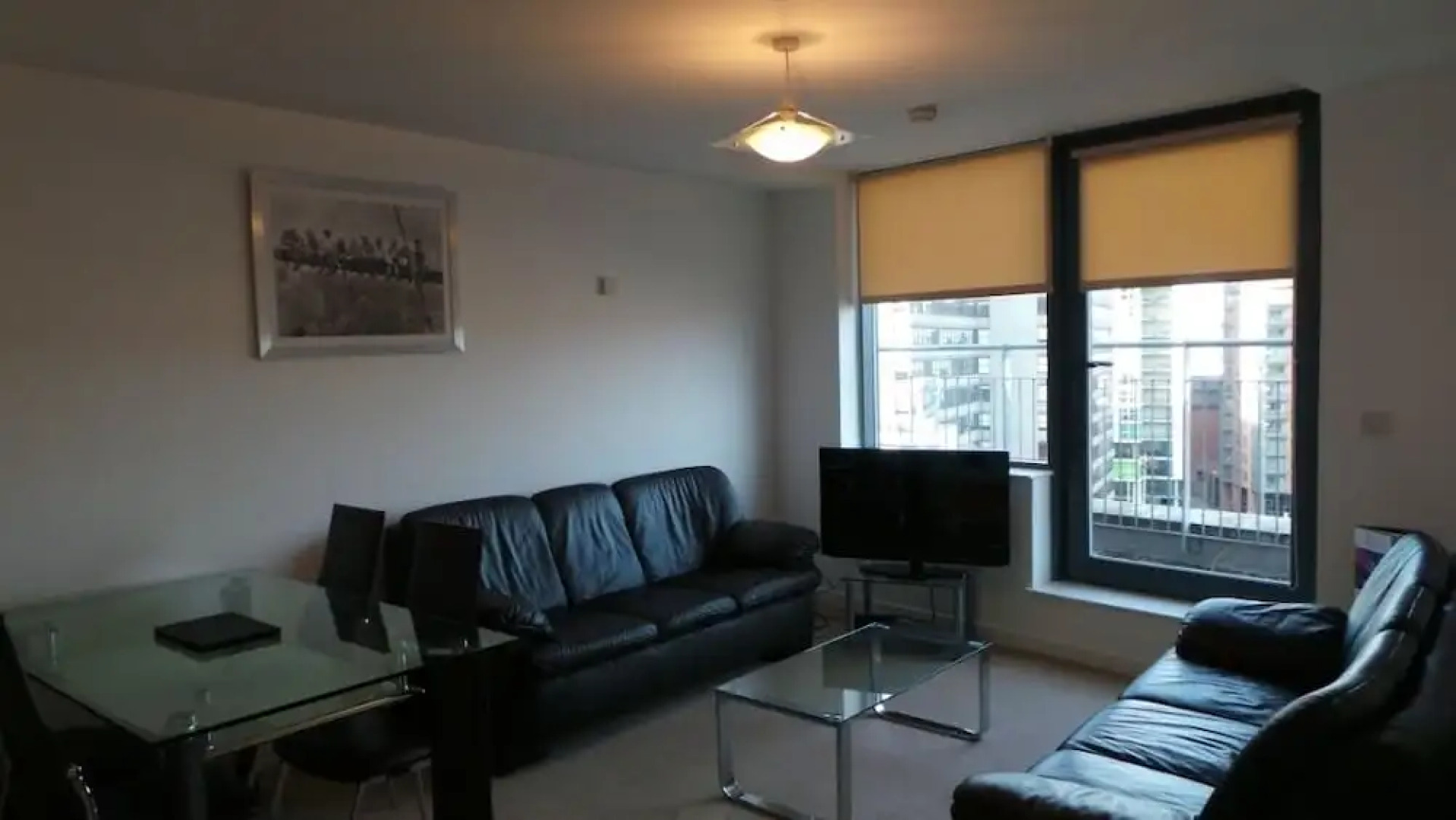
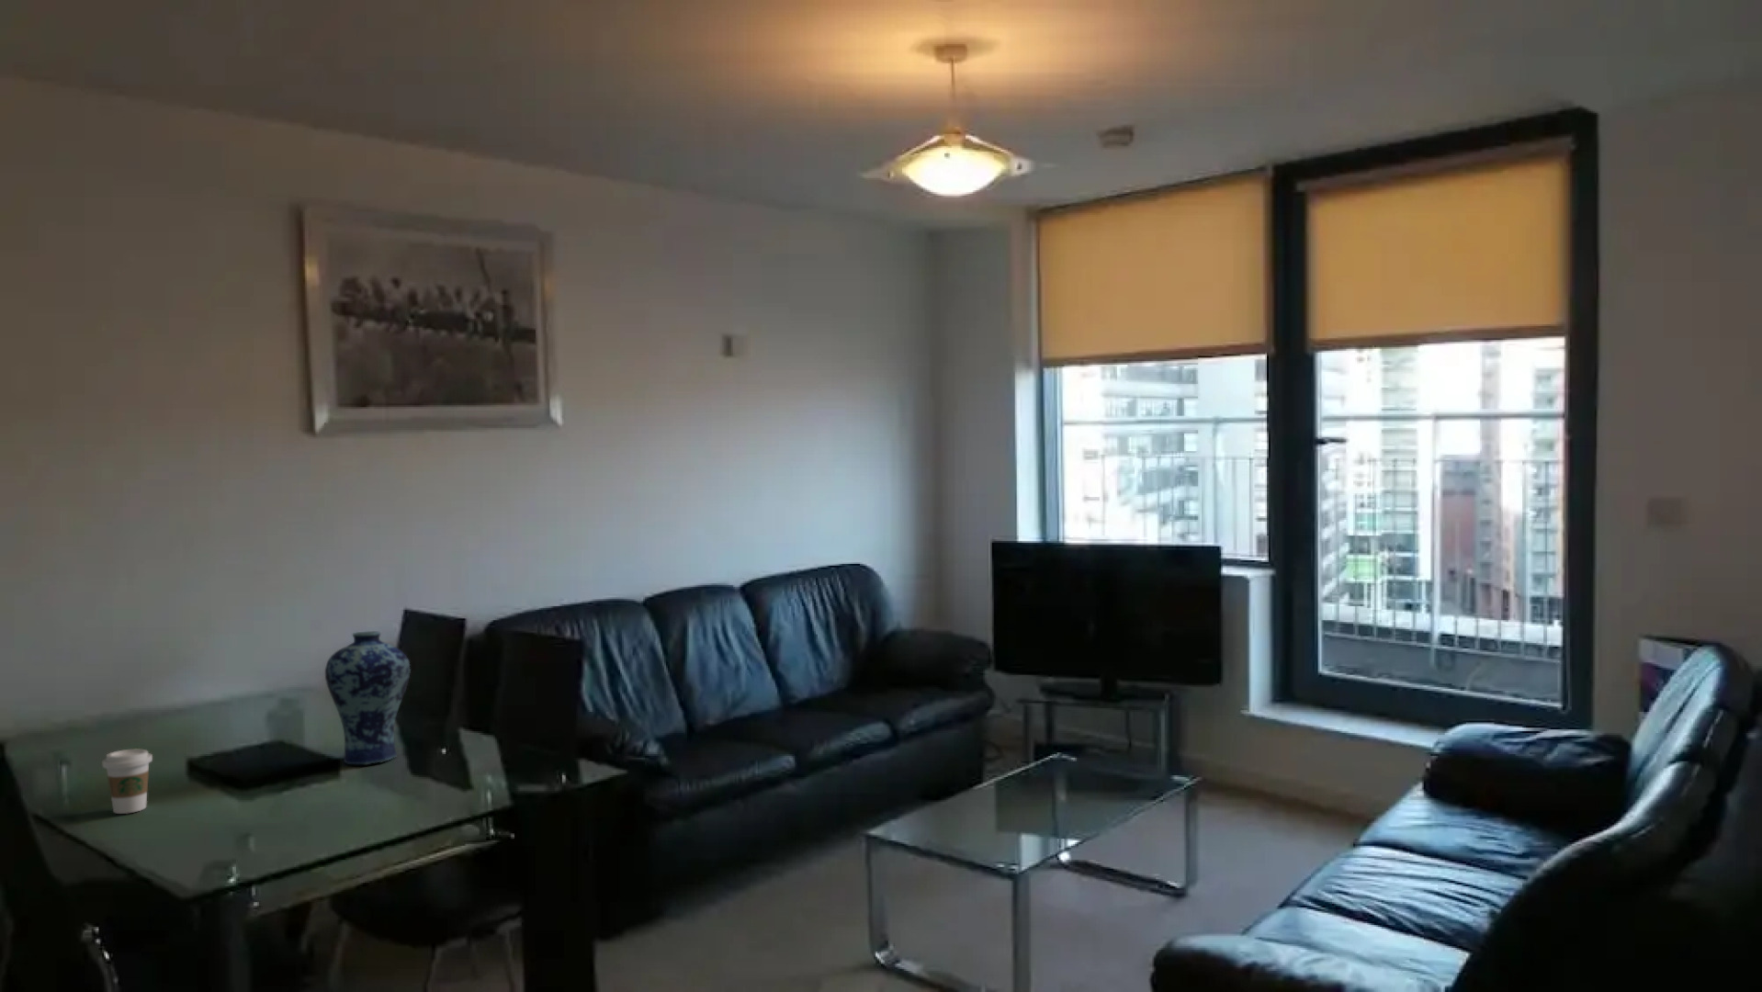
+ vase [324,630,411,765]
+ coffee cup [102,749,154,814]
